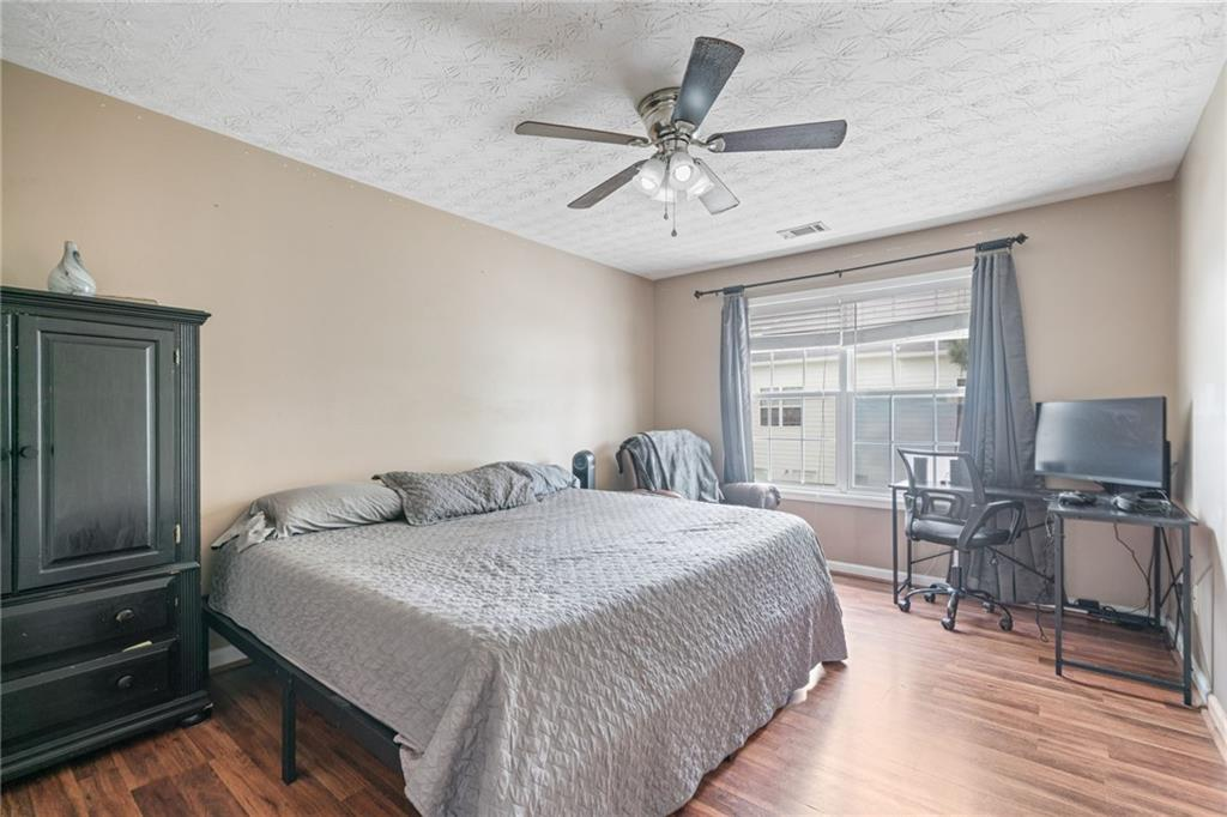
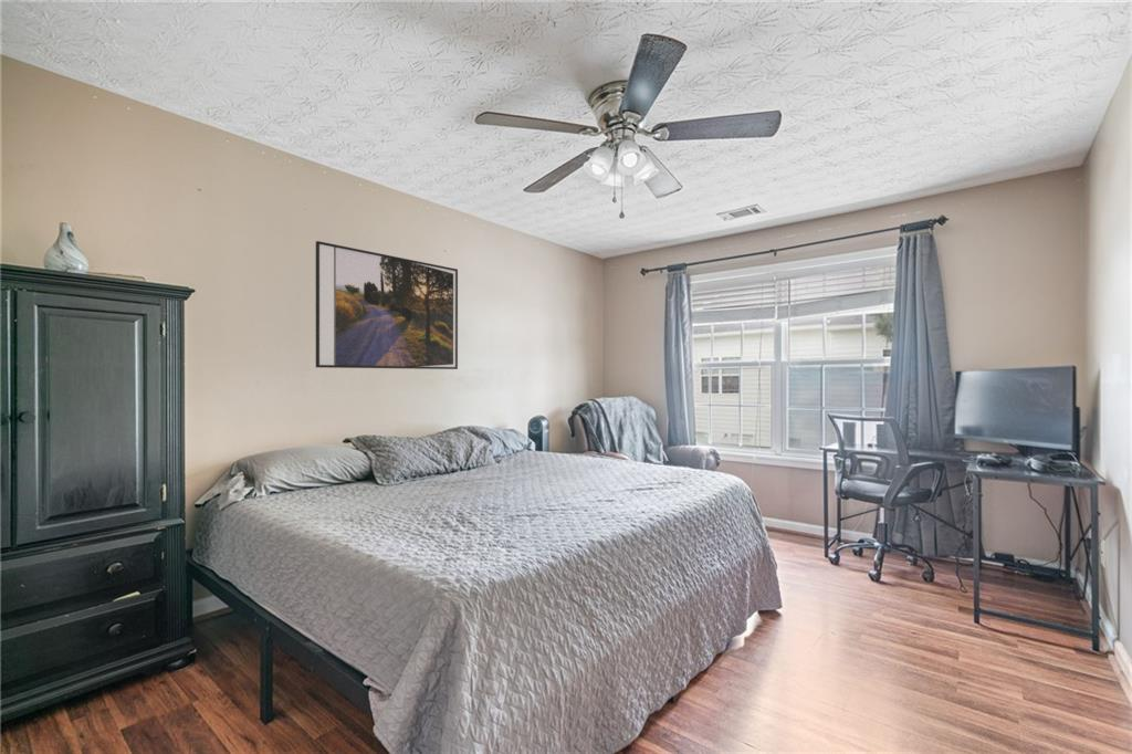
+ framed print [315,240,459,370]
